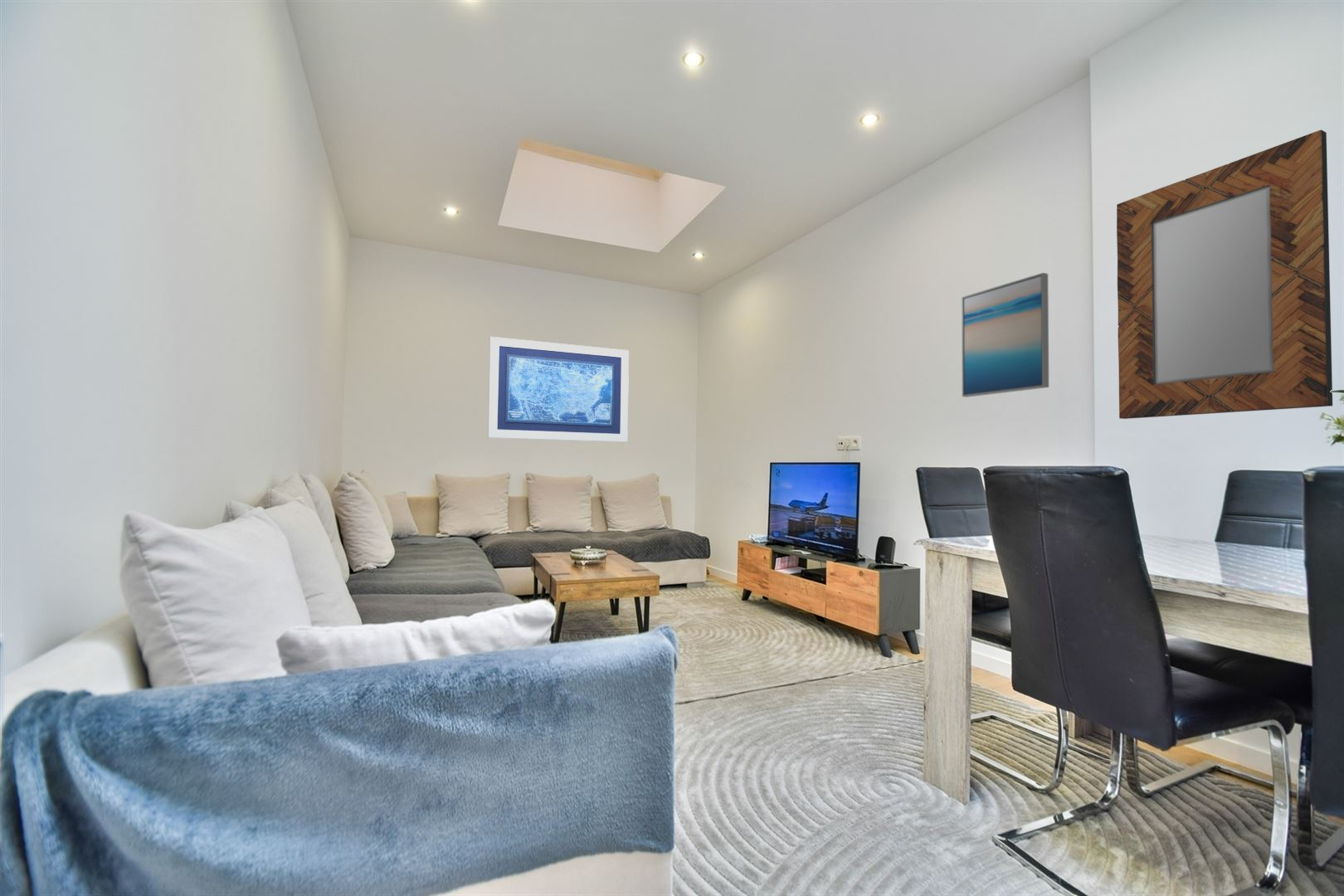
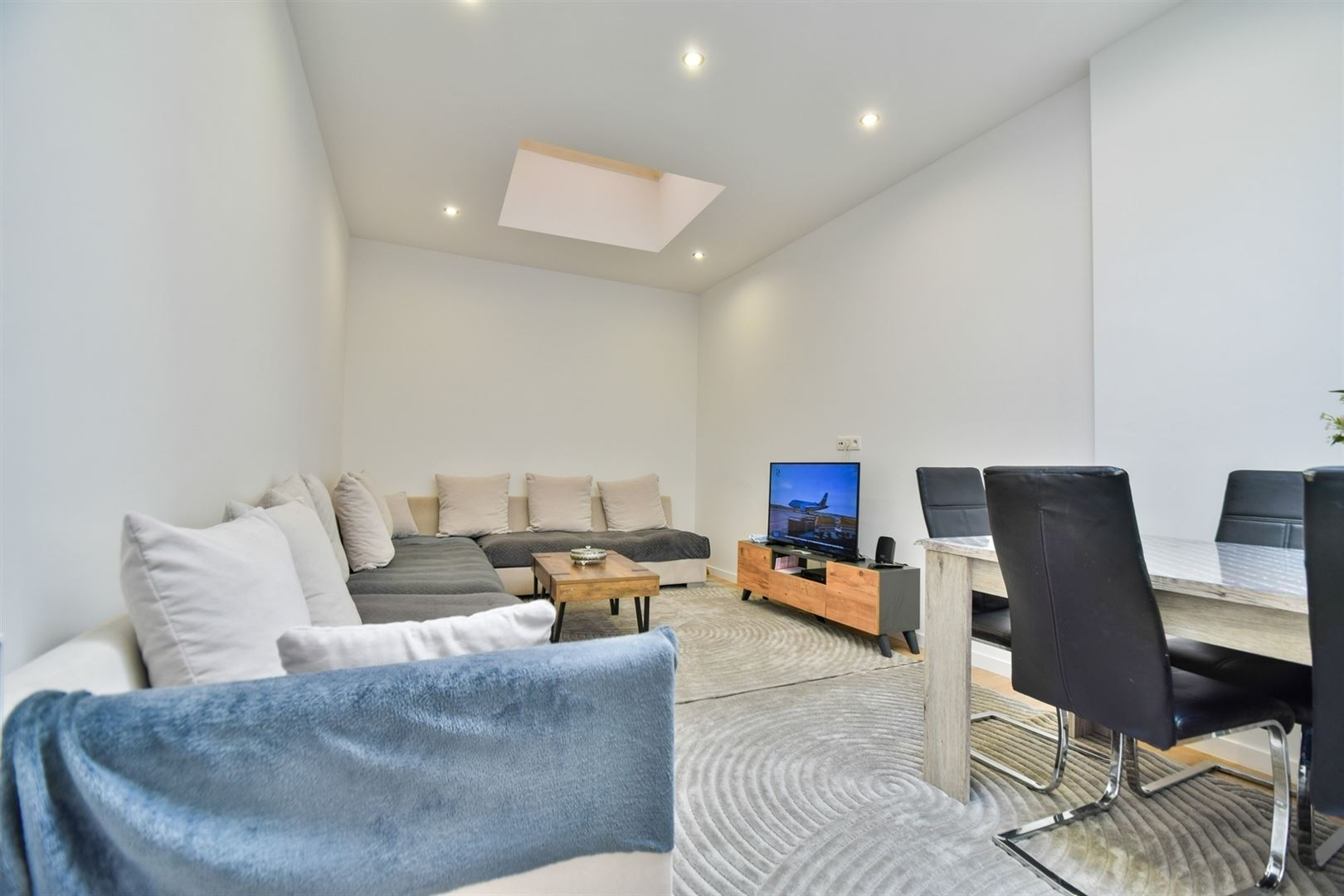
- wall art [961,272,1049,398]
- wall art [487,336,630,443]
- home mirror [1116,129,1333,420]
